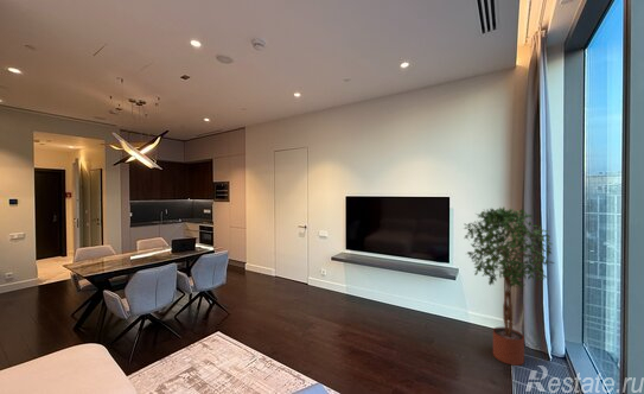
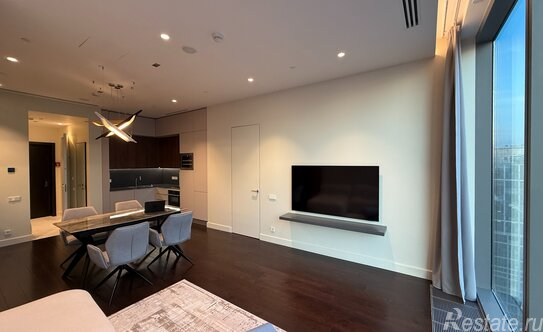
- potted tree [463,205,555,367]
